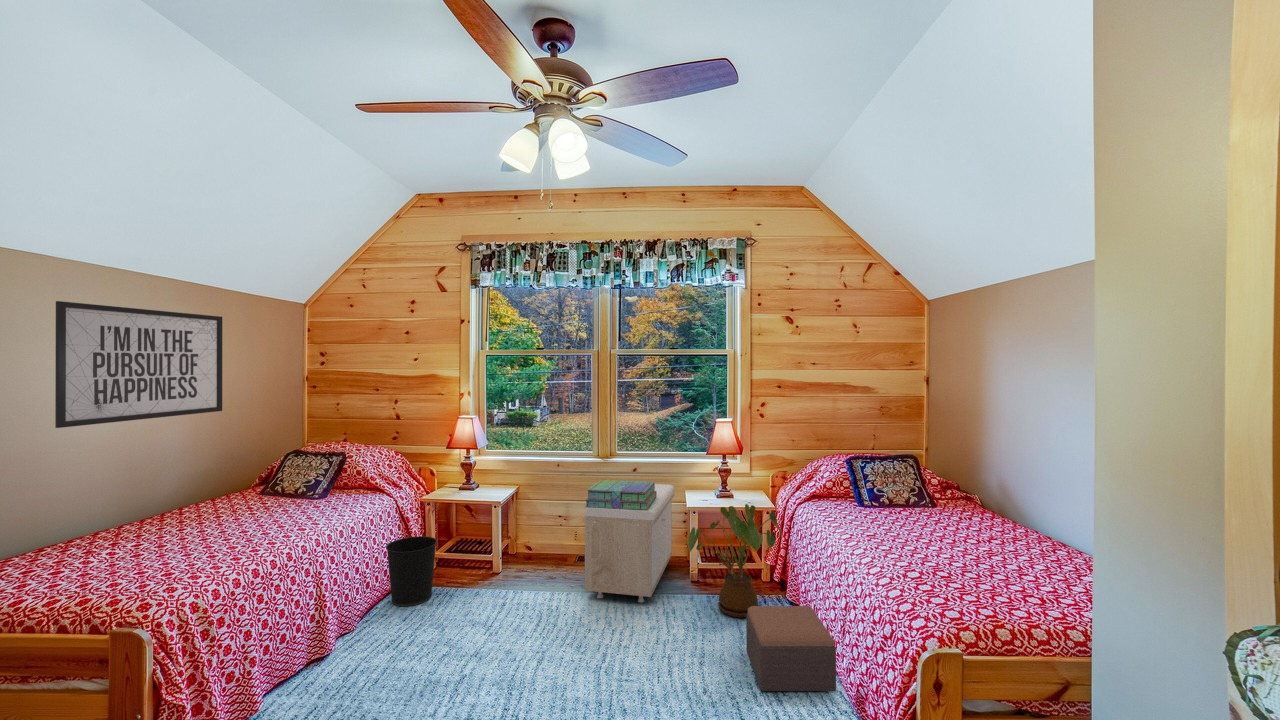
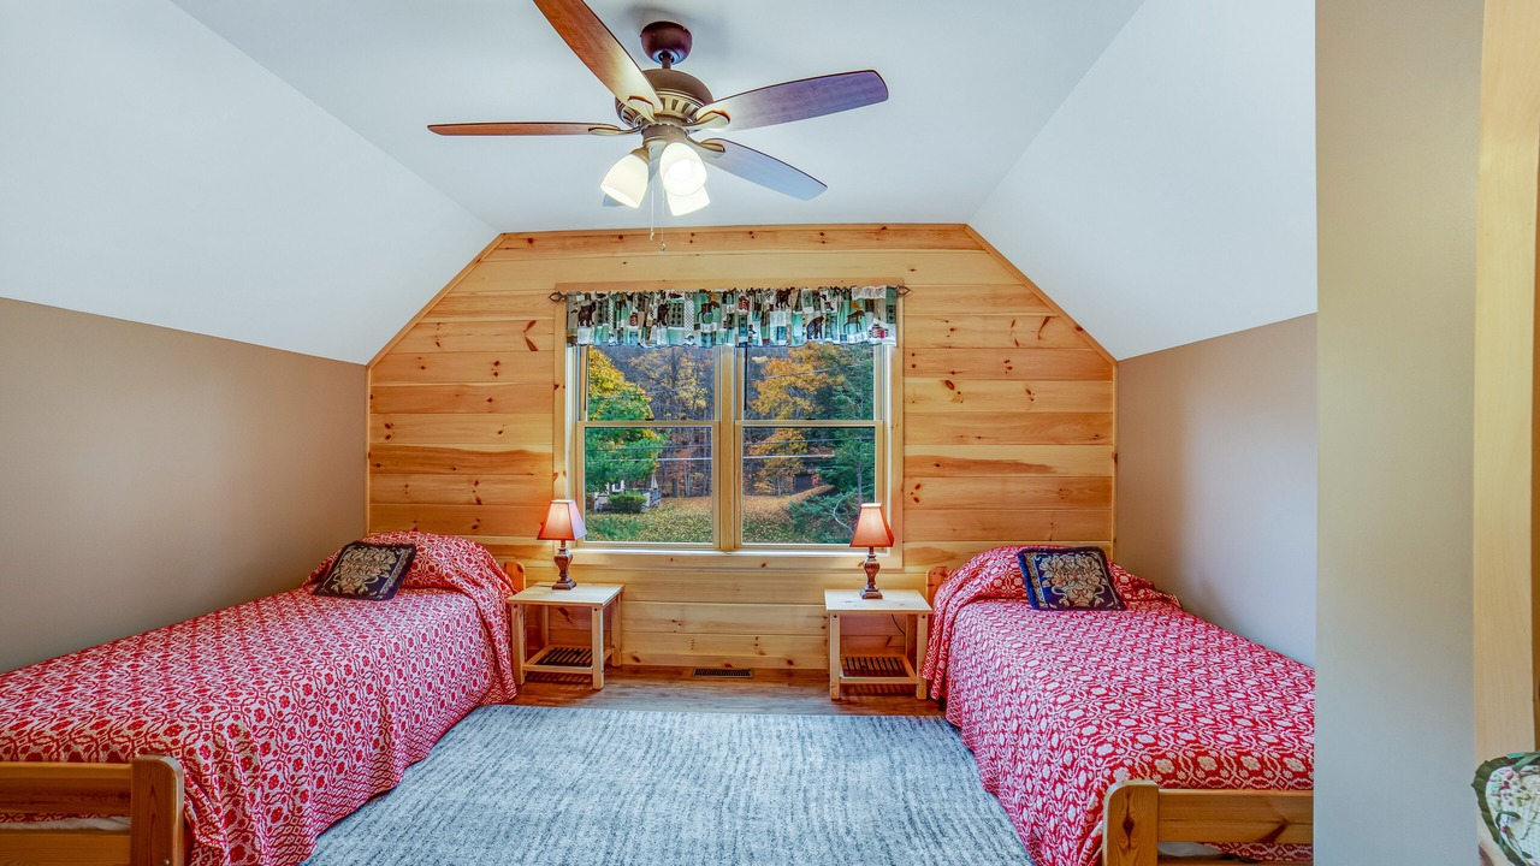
- house plant [687,503,784,619]
- storage bench [584,483,675,603]
- stack of books [584,479,657,510]
- mirror [54,300,223,429]
- wastebasket [385,535,438,607]
- footstool [745,605,837,692]
